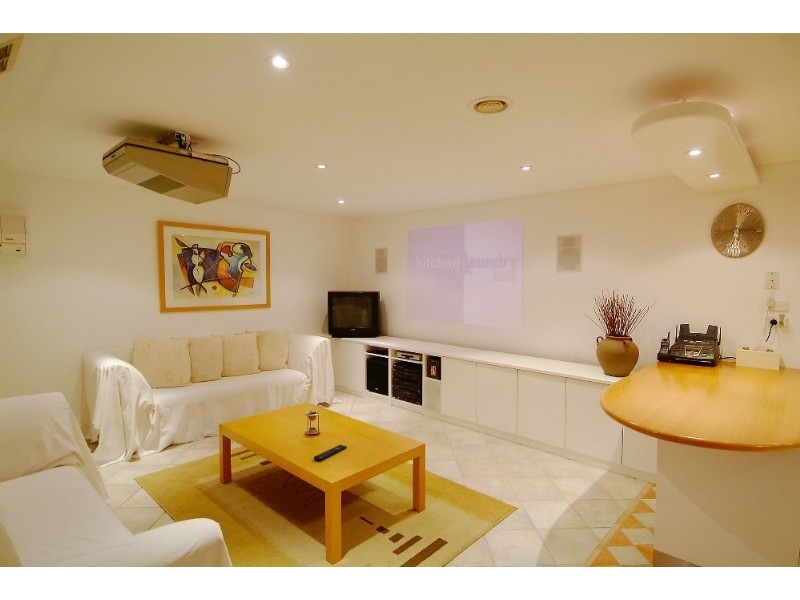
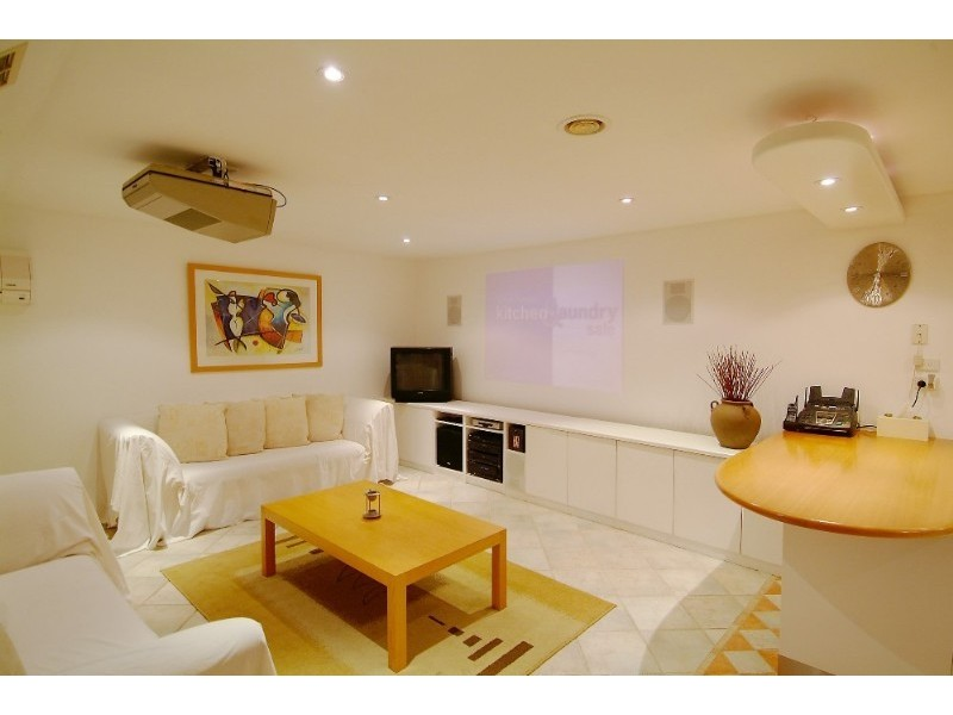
- remote control [313,444,348,462]
